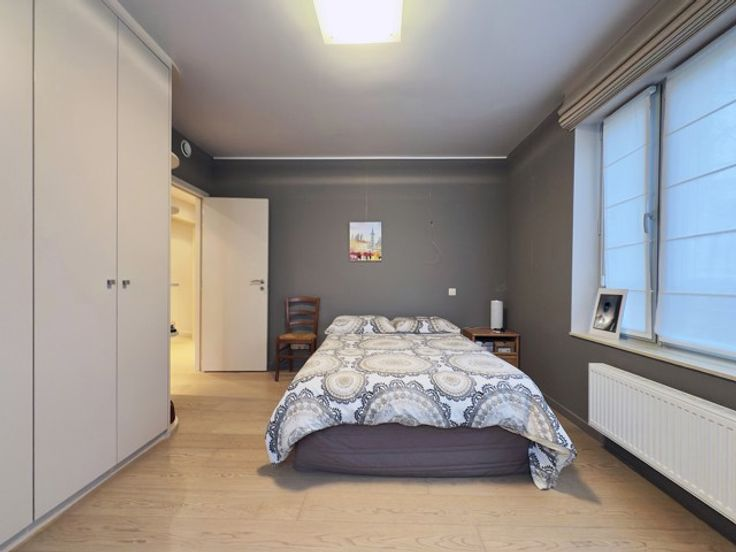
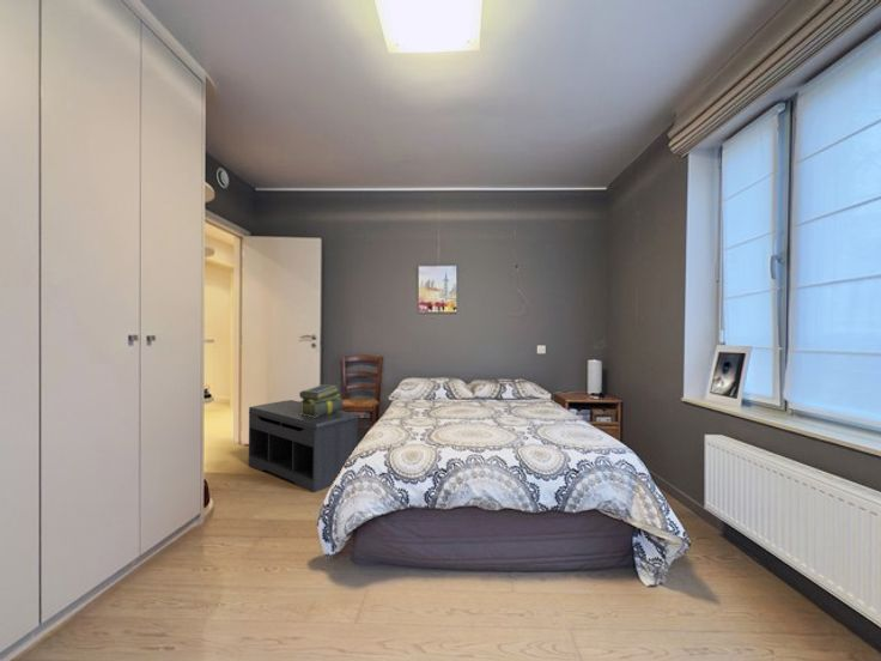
+ bench [248,399,359,493]
+ stack of books [298,383,344,418]
